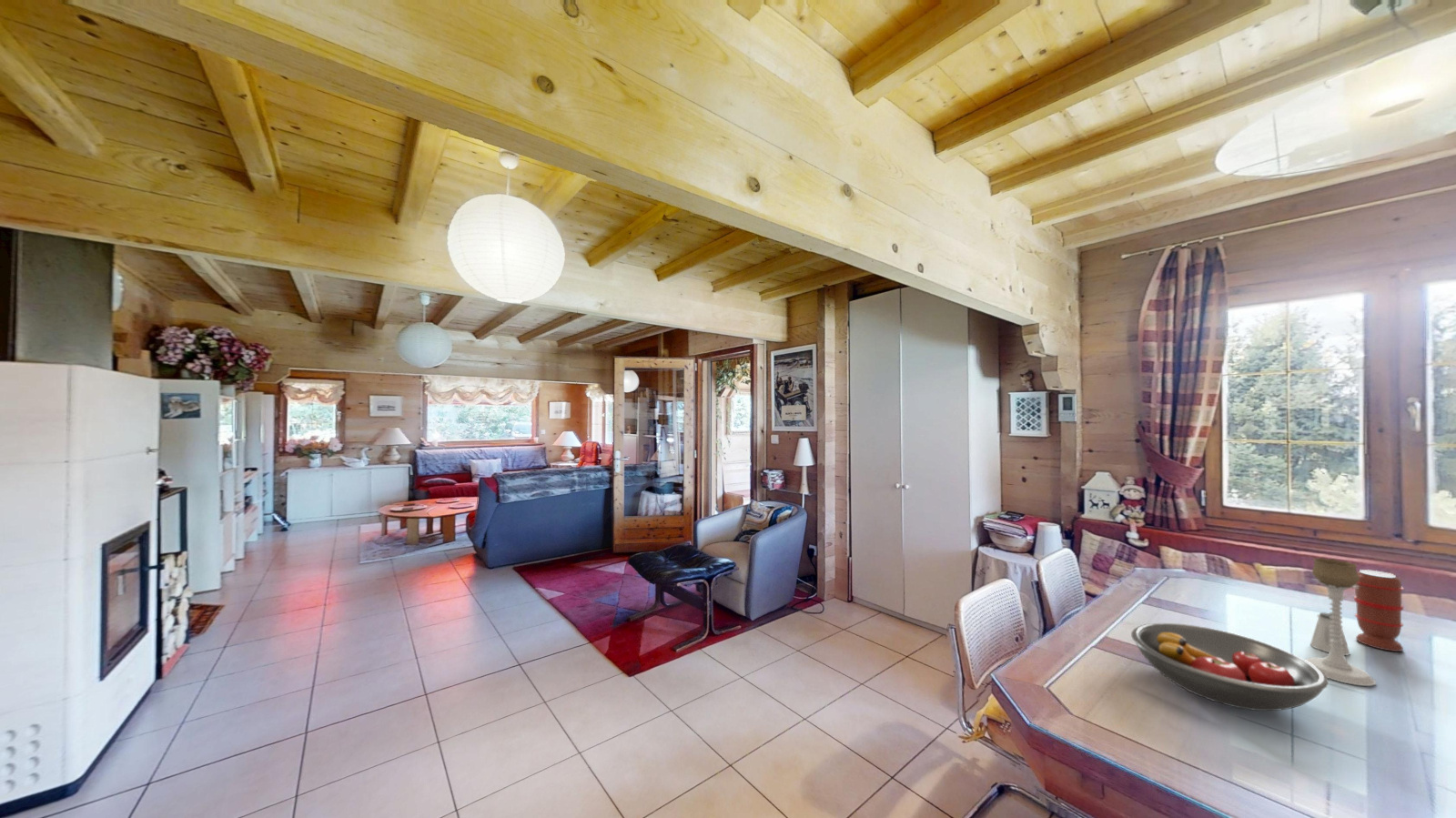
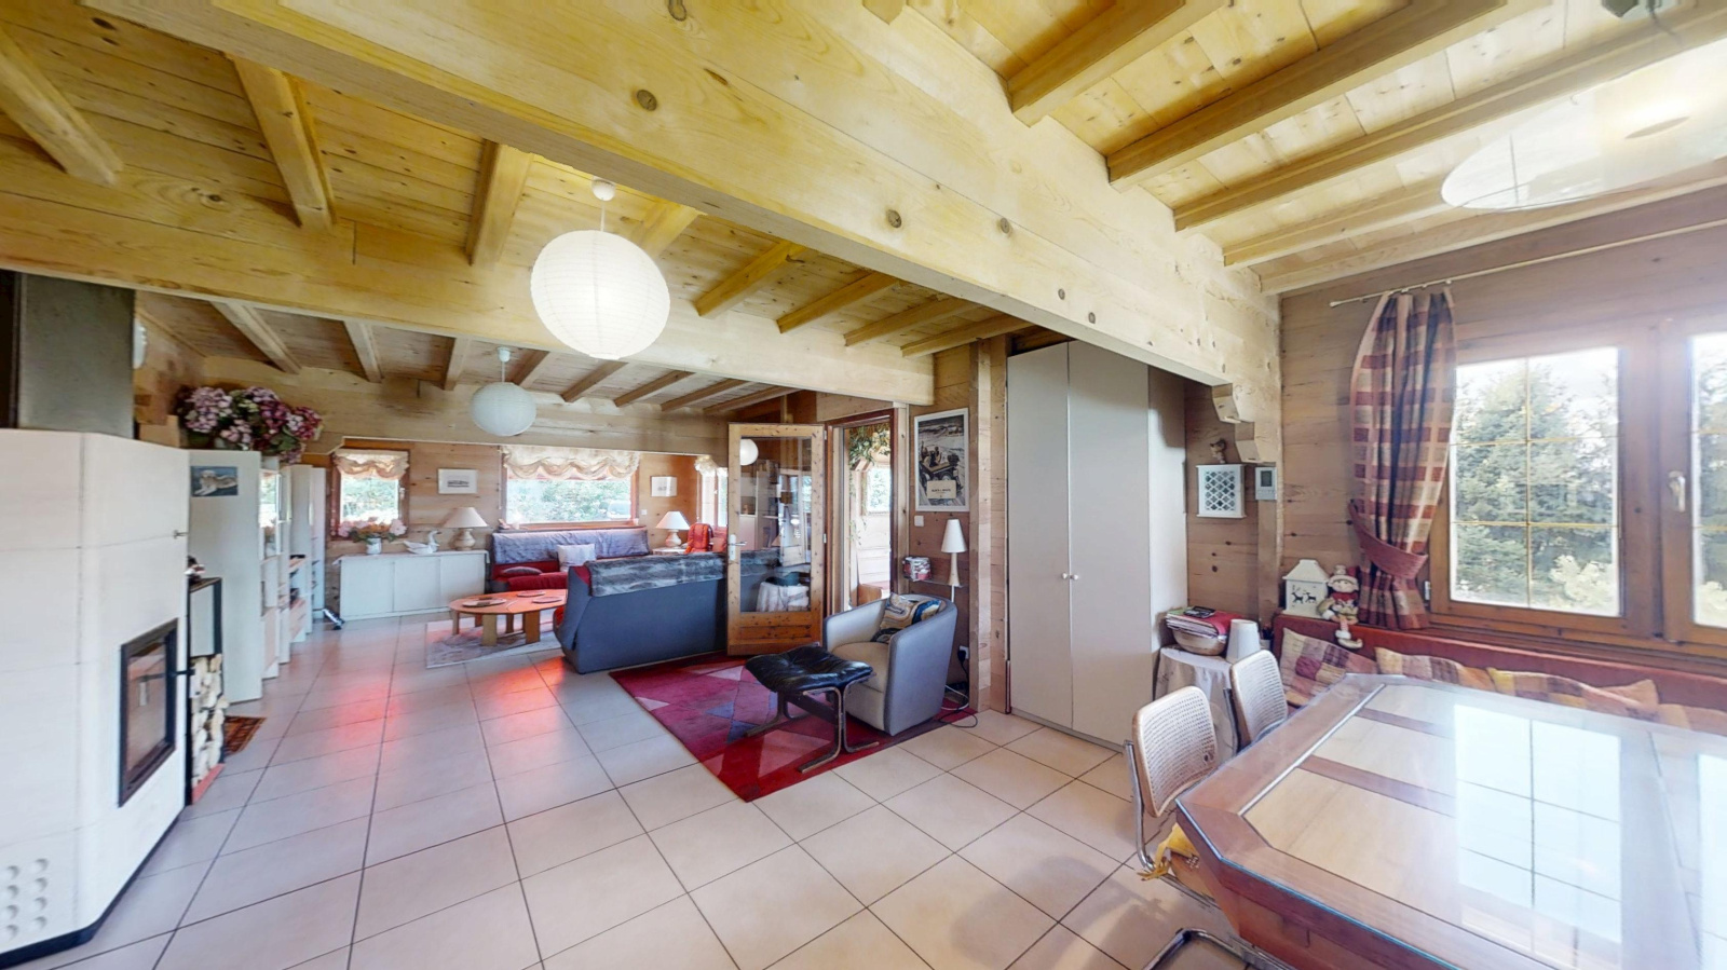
- saltshaker [1309,611,1351,656]
- spice grinder [1353,569,1405,652]
- fruit bowl [1130,622,1330,712]
- candle holder [1305,557,1377,687]
